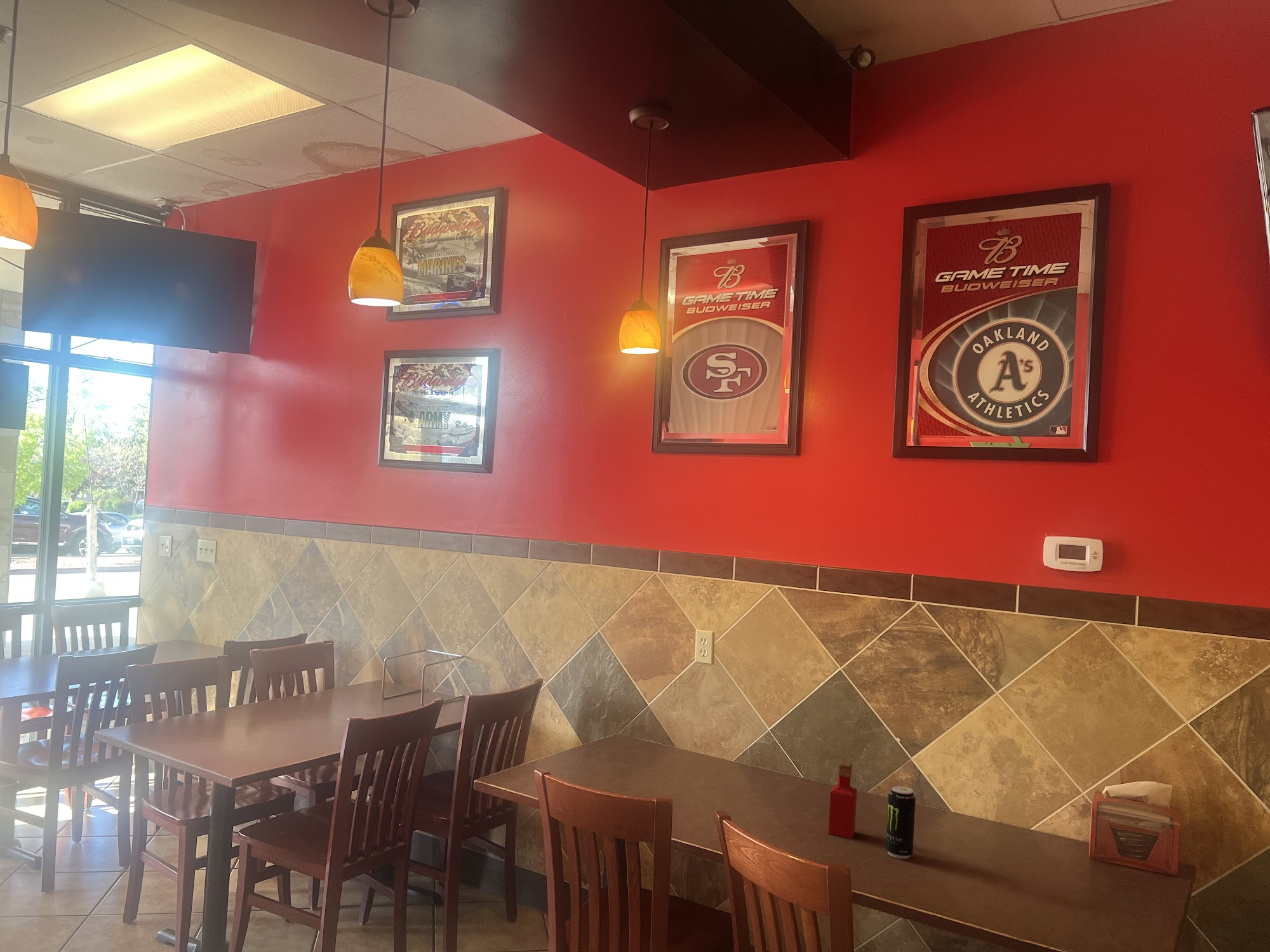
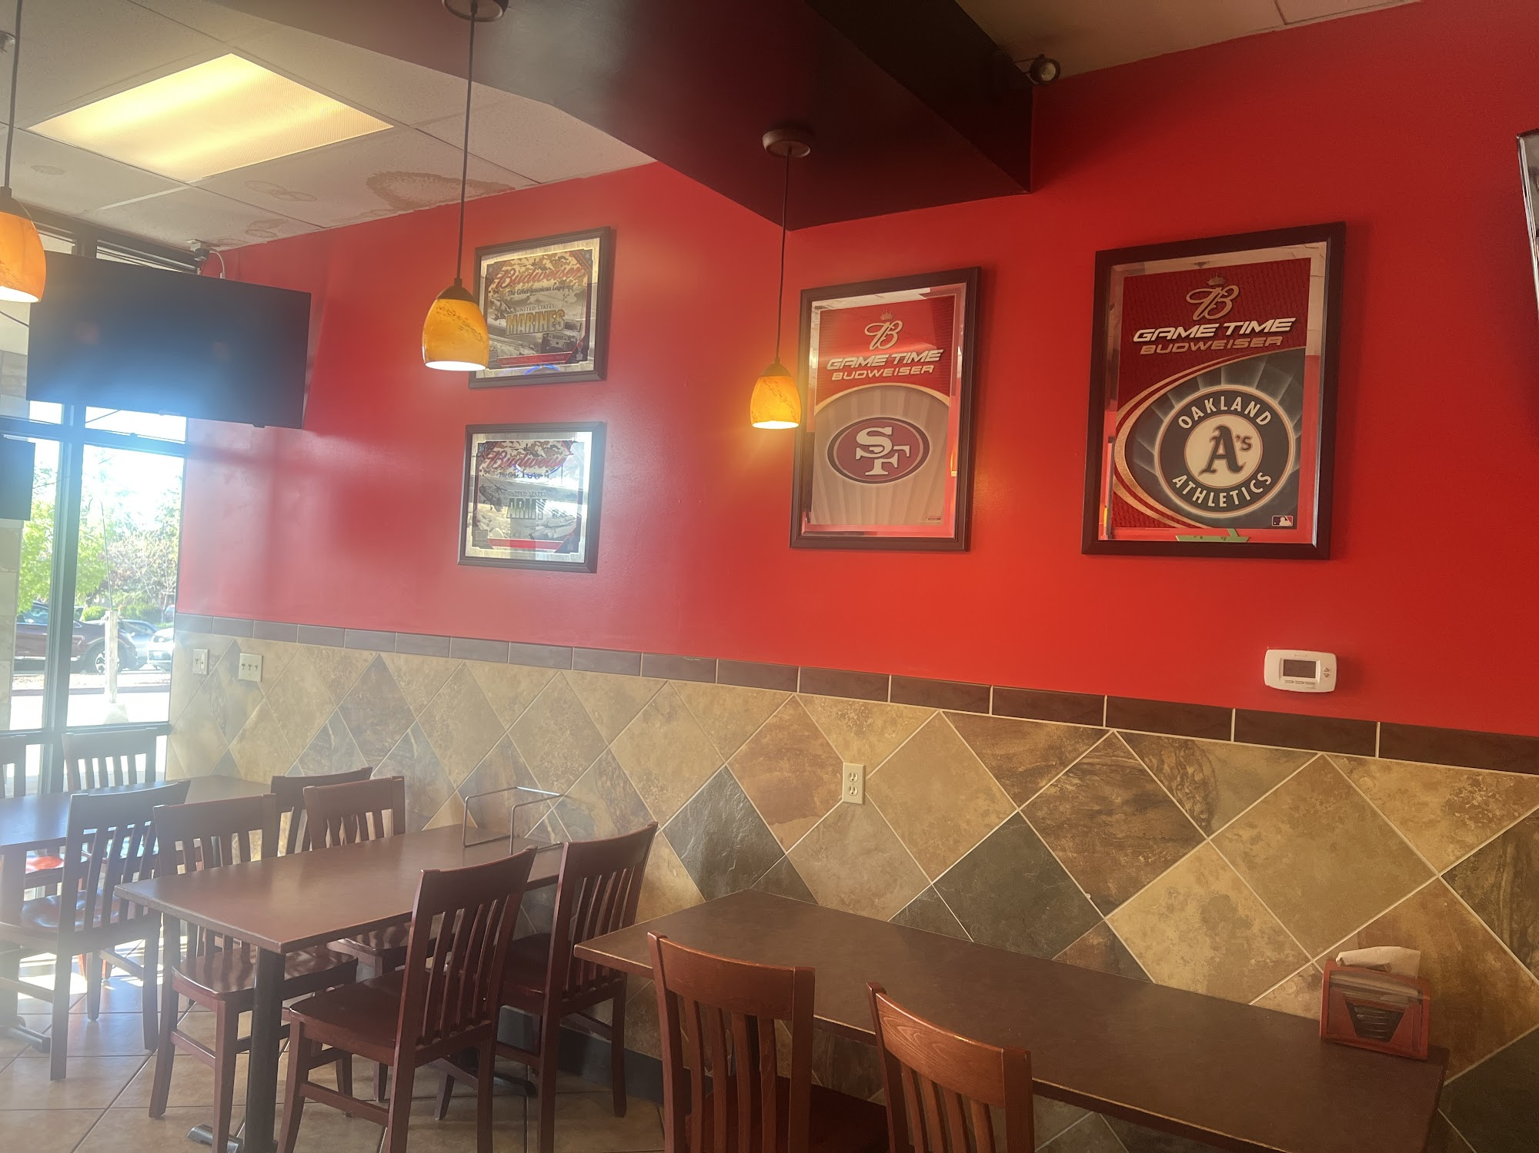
- tabasco sauce [828,761,857,839]
- beverage can [885,785,916,859]
